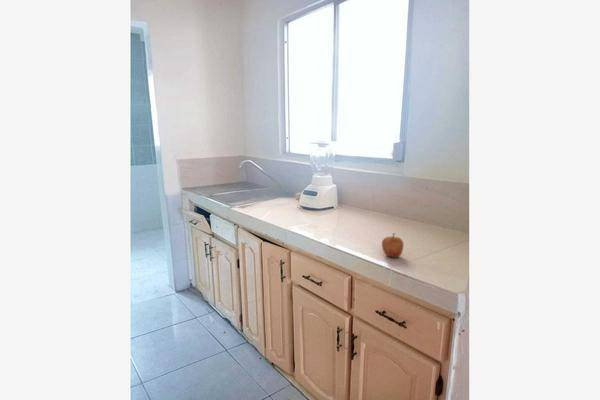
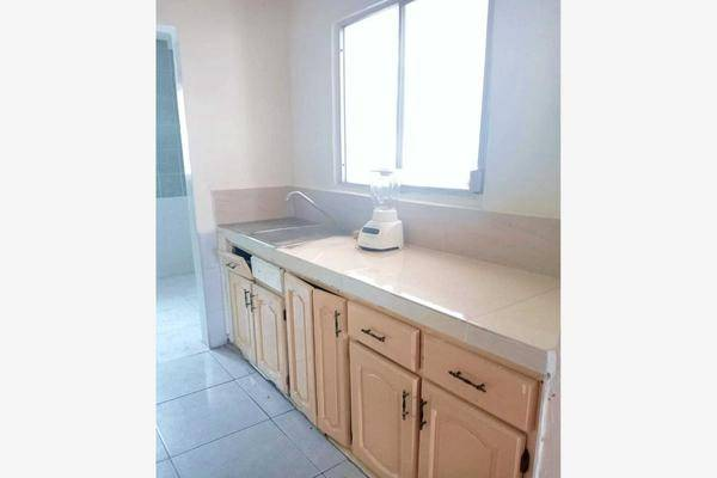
- apple [381,232,405,258]
